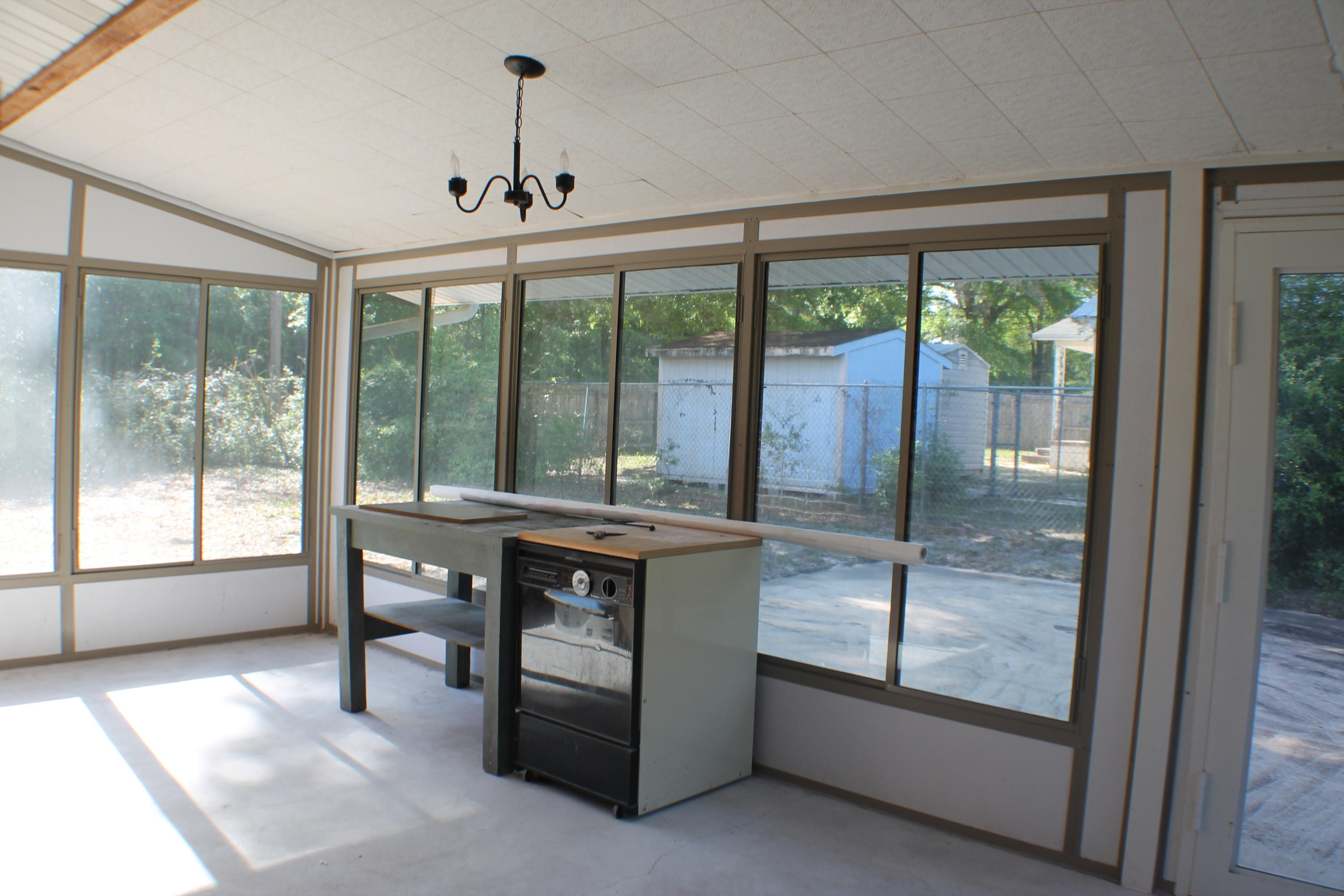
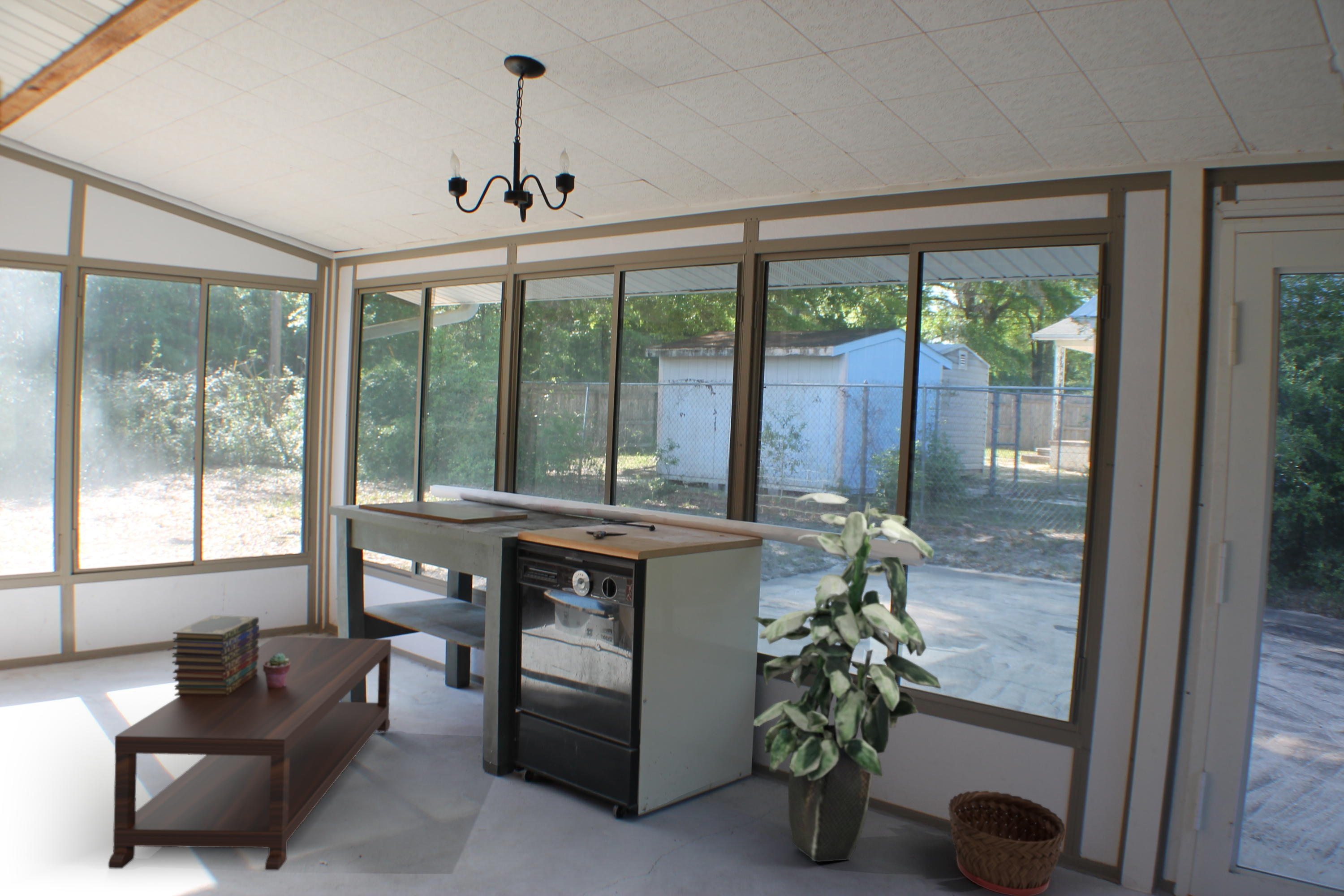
+ indoor plant [752,492,942,862]
+ book stack [172,615,260,697]
+ coffee table [108,636,392,871]
+ potted succulent [263,653,290,688]
+ basket [948,790,1066,896]
